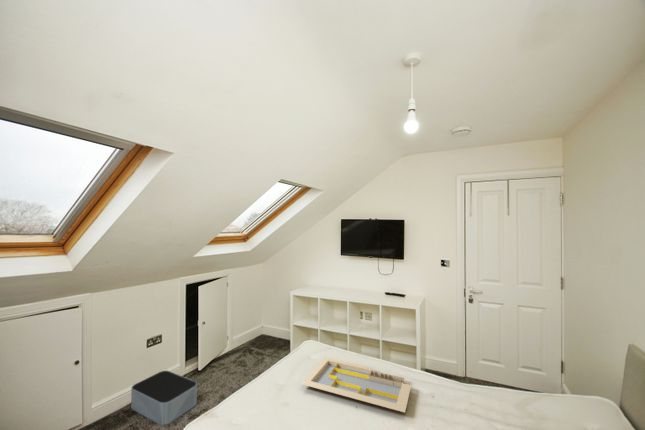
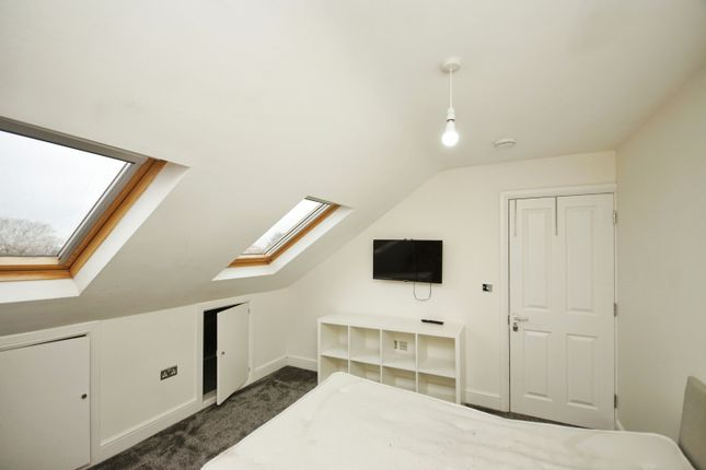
- serving tray [300,356,412,413]
- storage bin [130,370,198,426]
